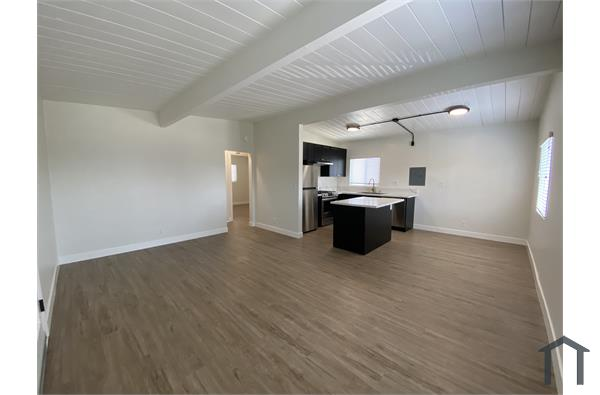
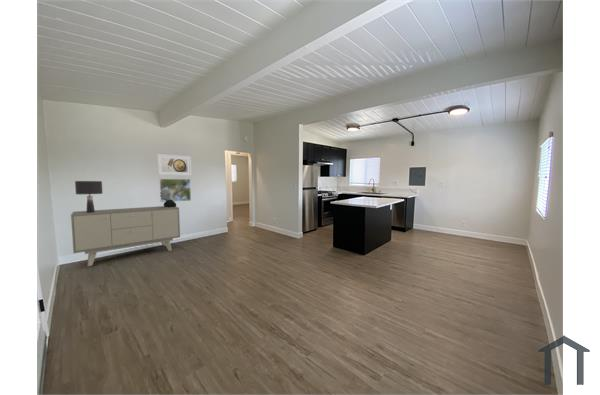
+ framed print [156,153,192,177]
+ sculpture bust [159,189,177,208]
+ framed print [159,178,192,203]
+ lamp [74,180,104,213]
+ sideboard [70,205,181,267]
